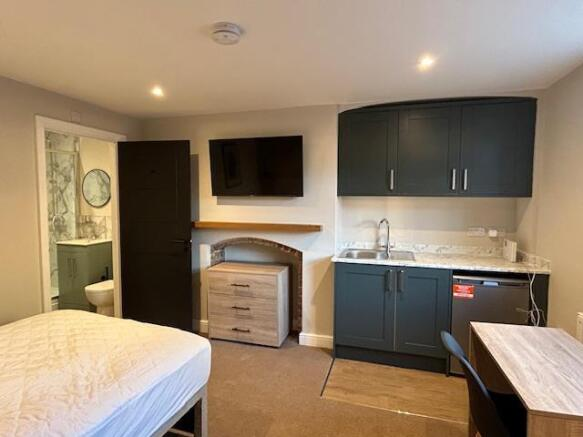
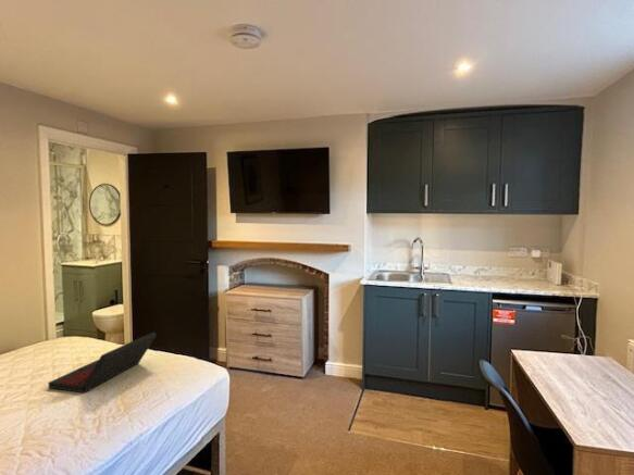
+ laptop [48,330,158,393]
